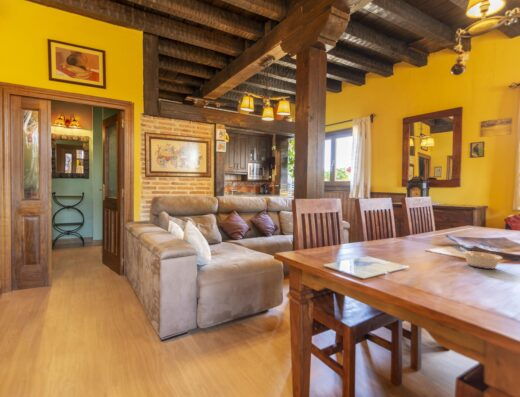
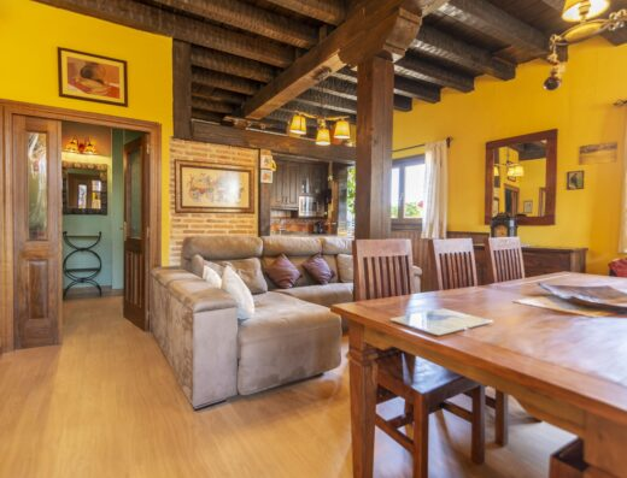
- legume [459,247,504,270]
